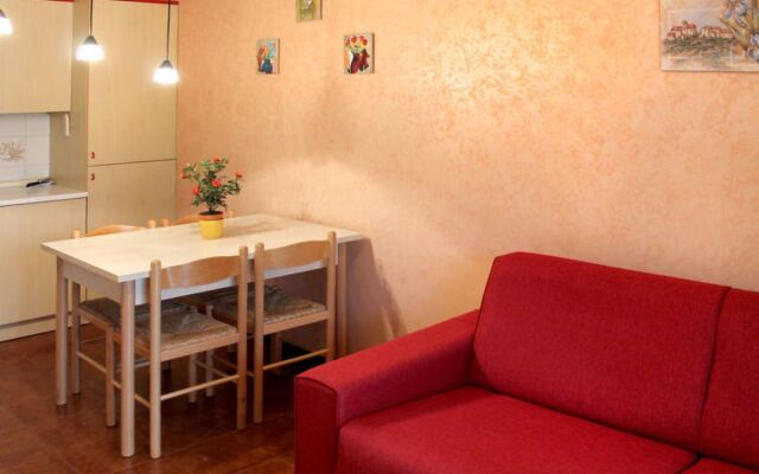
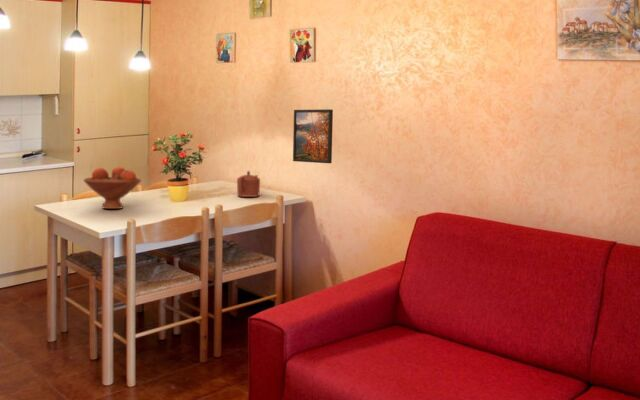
+ teapot [236,170,261,198]
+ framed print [292,108,334,164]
+ fruit bowl [82,166,142,210]
